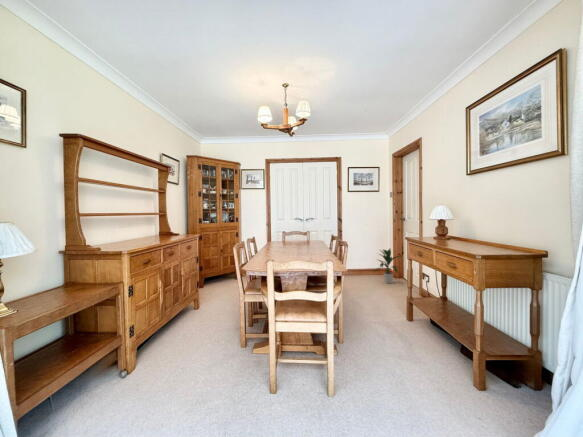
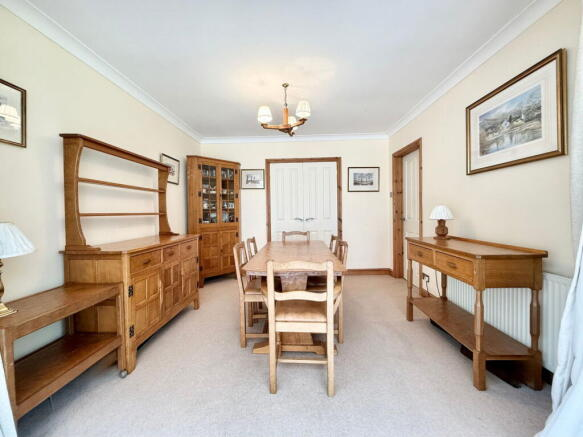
- indoor plant [372,248,404,284]
